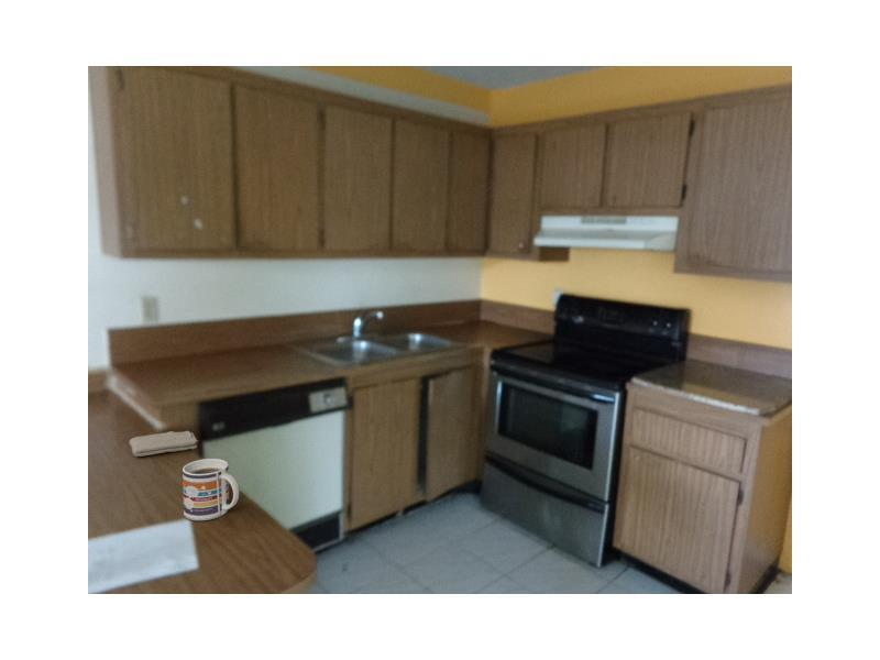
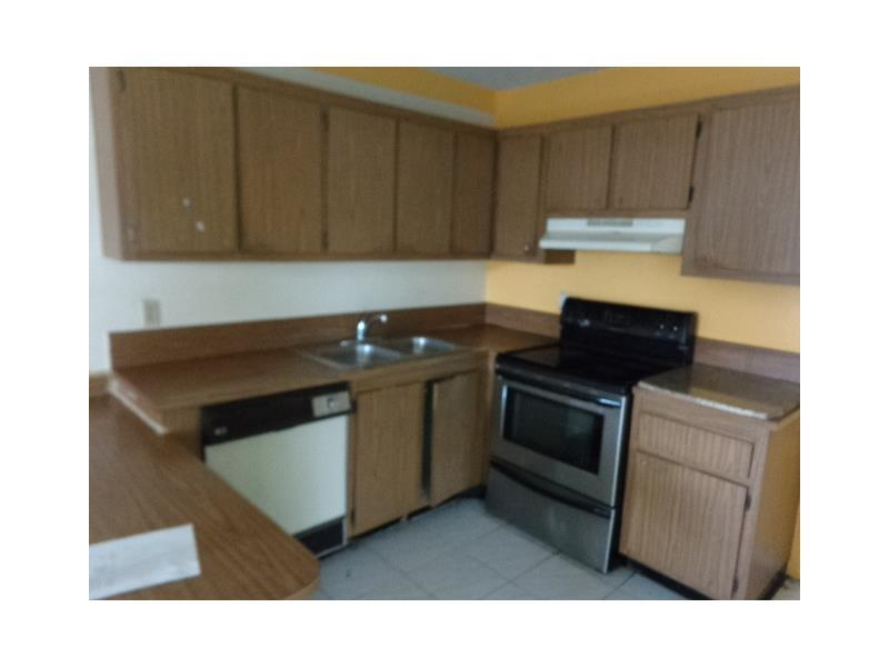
- washcloth [129,430,199,458]
- mug [182,458,240,521]
